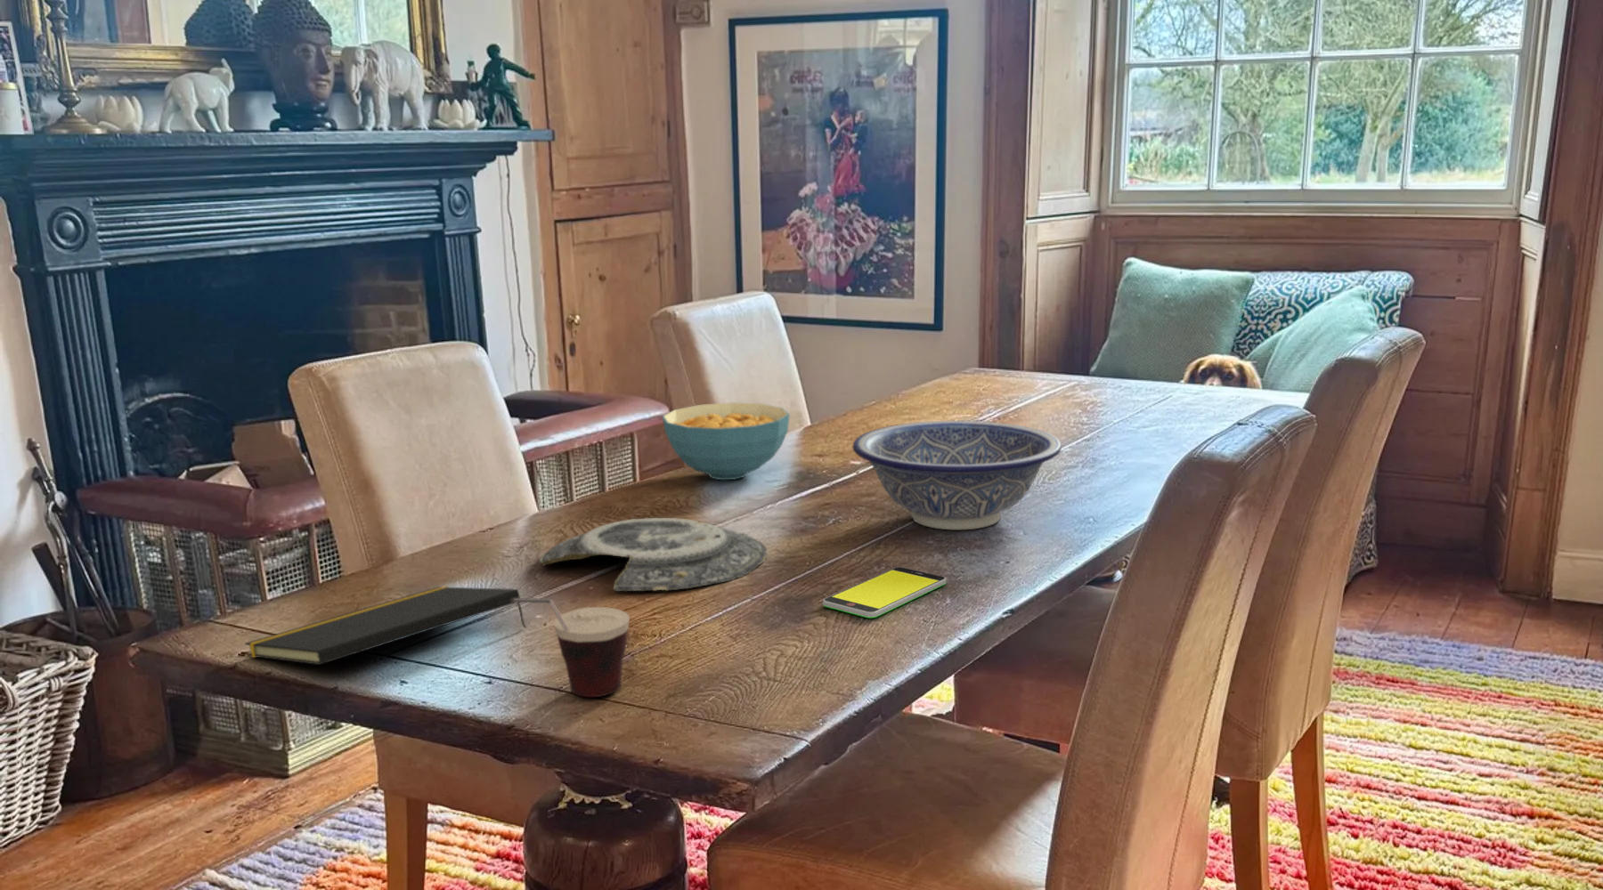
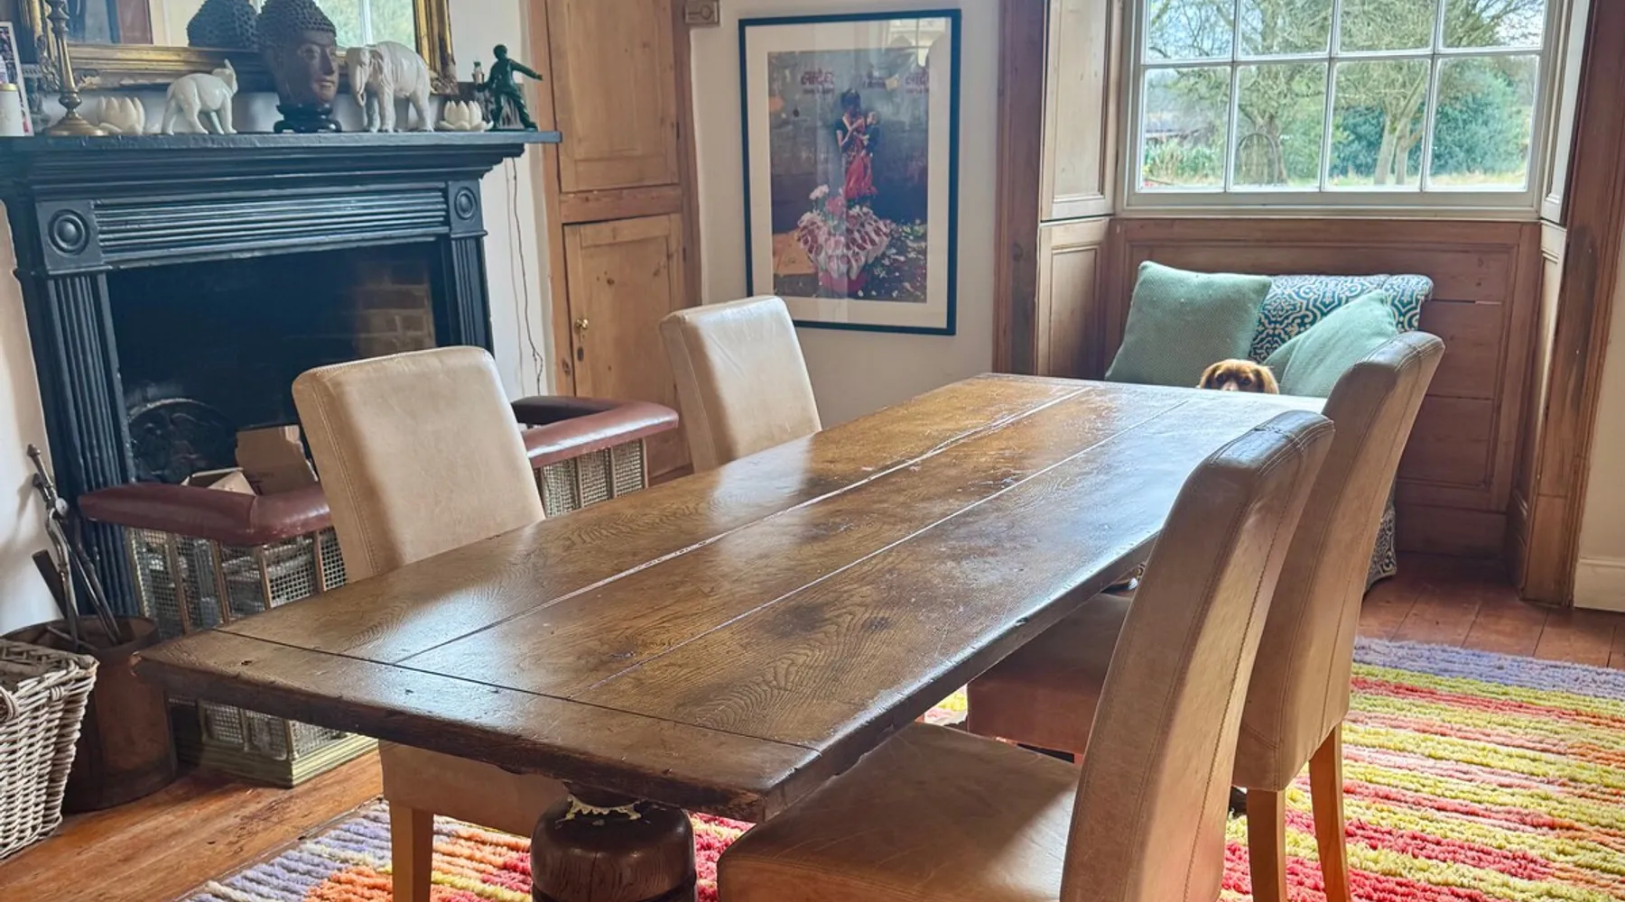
- cup [511,597,630,698]
- cereal bowl [661,401,791,480]
- decorative bowl [851,420,1062,530]
- plate [538,517,768,592]
- smartphone [822,566,947,619]
- notepad [245,585,527,665]
